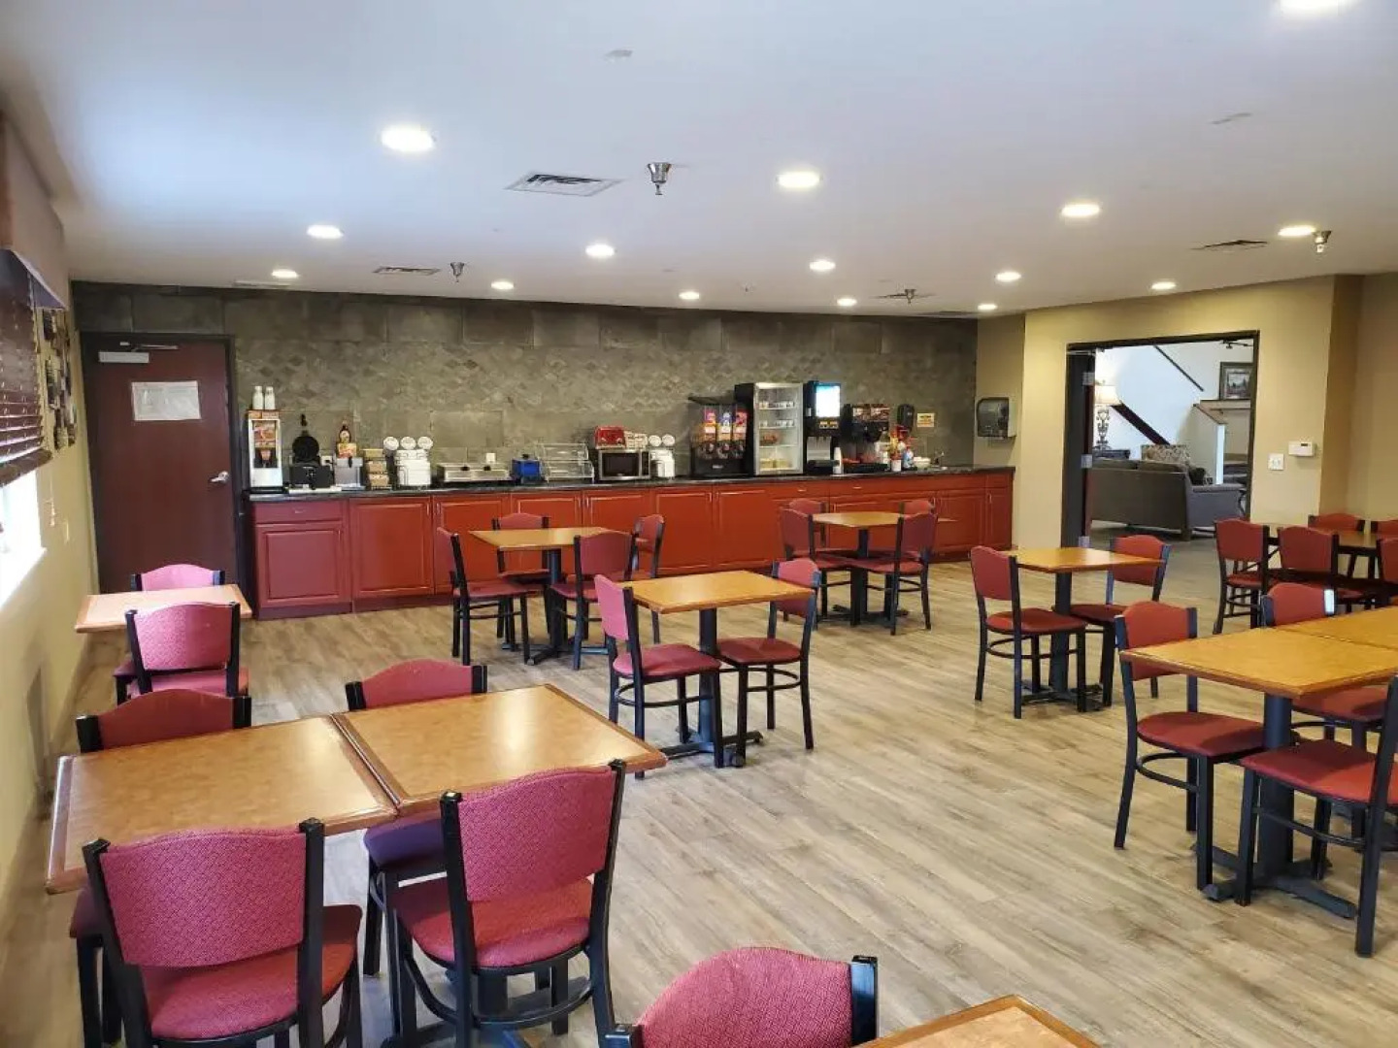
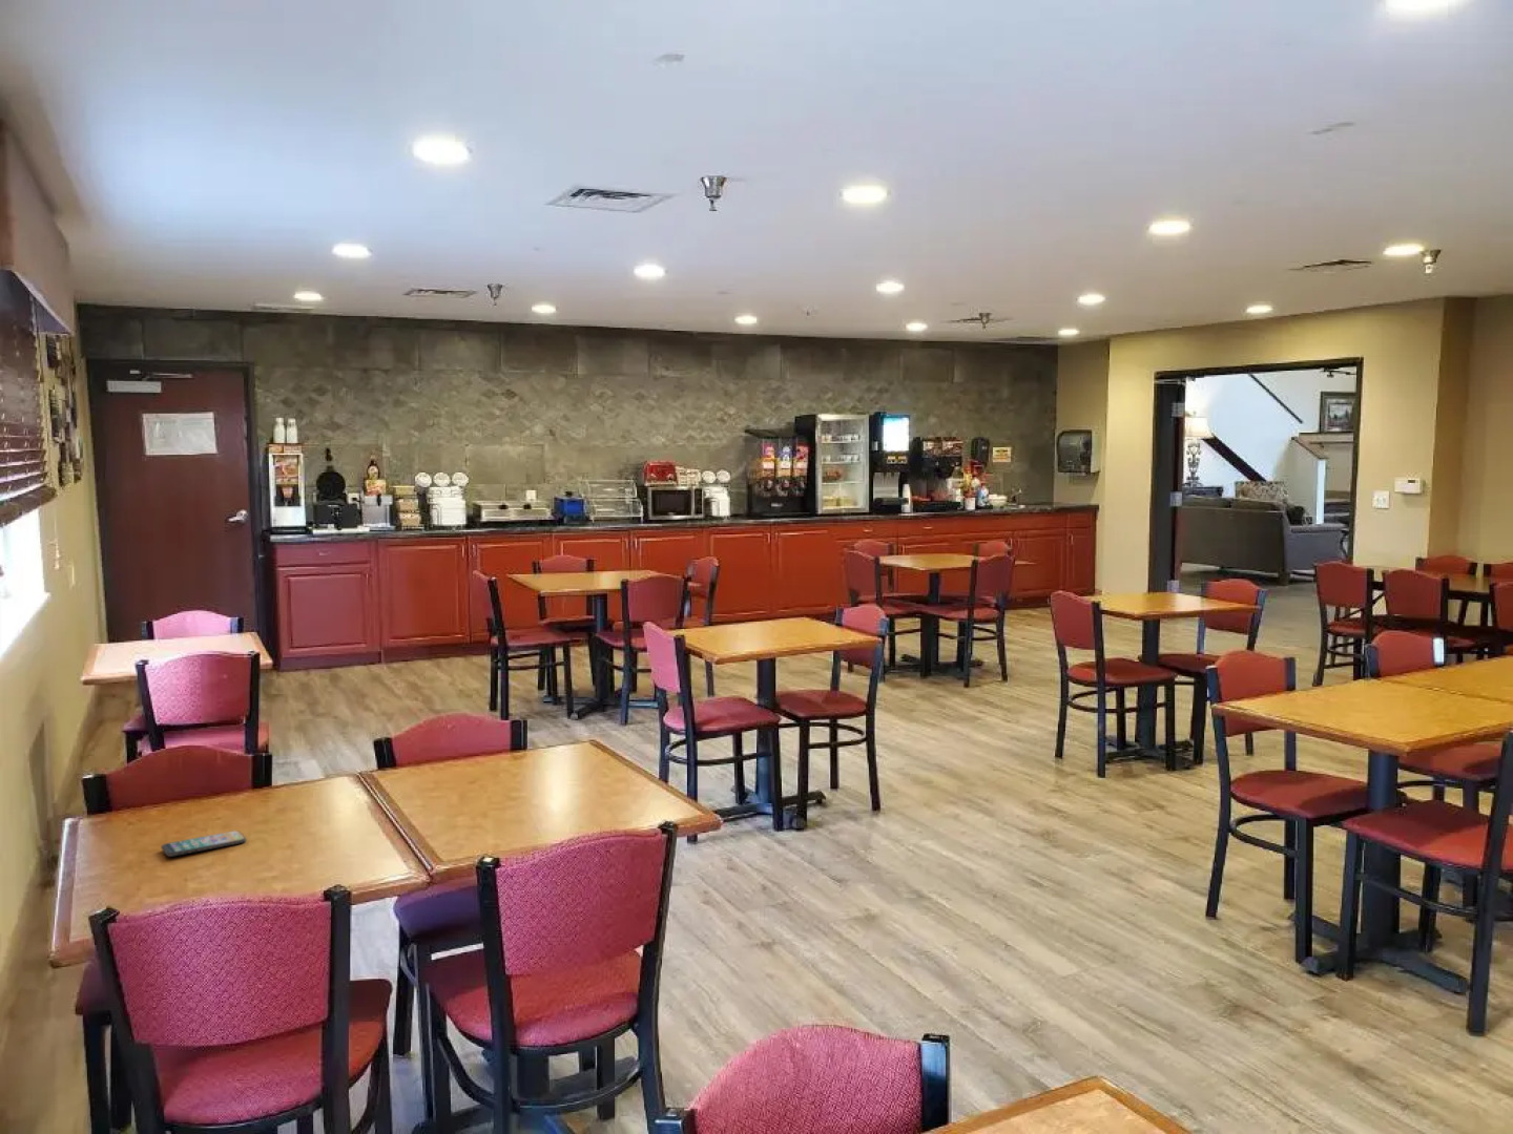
+ smartphone [160,829,247,858]
